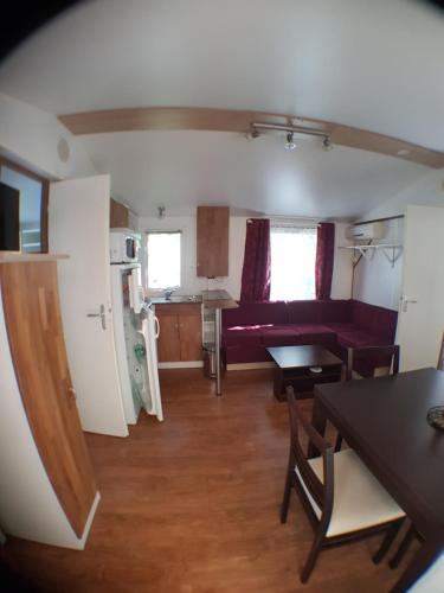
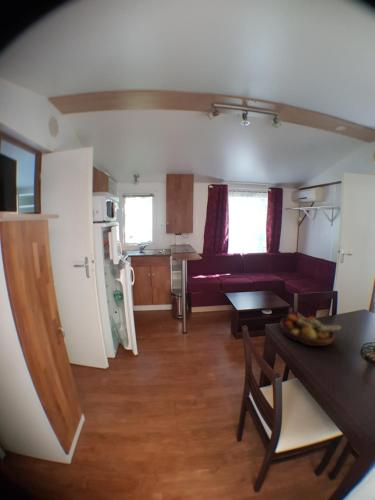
+ fruit bowl [279,313,343,347]
